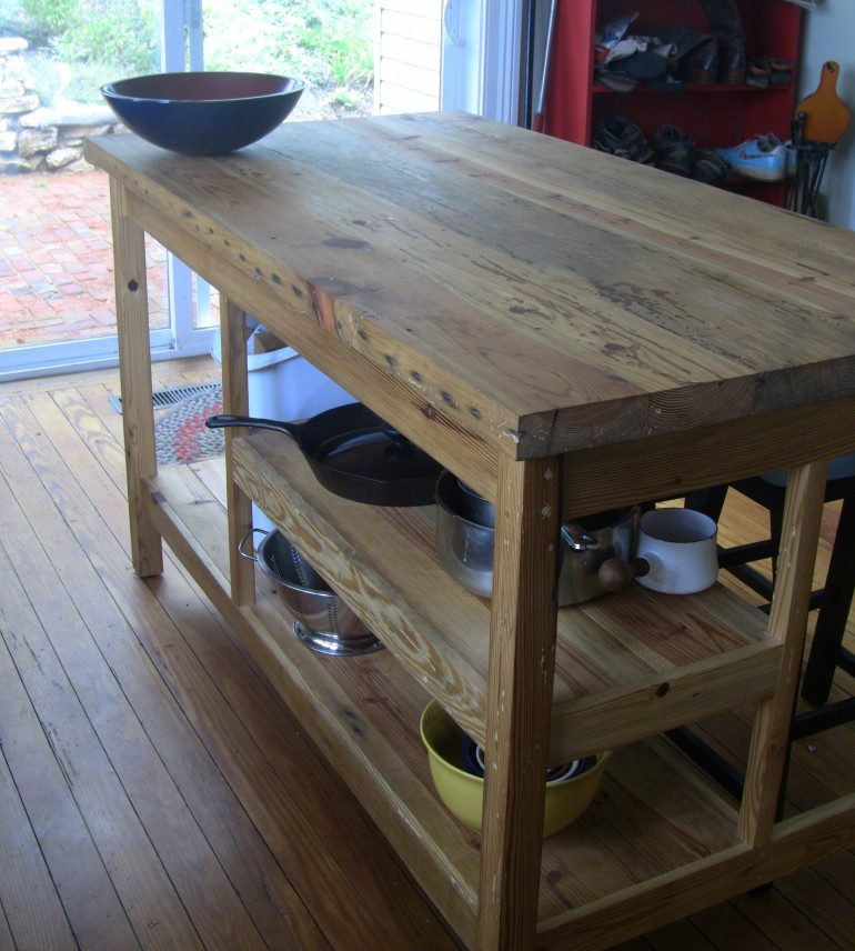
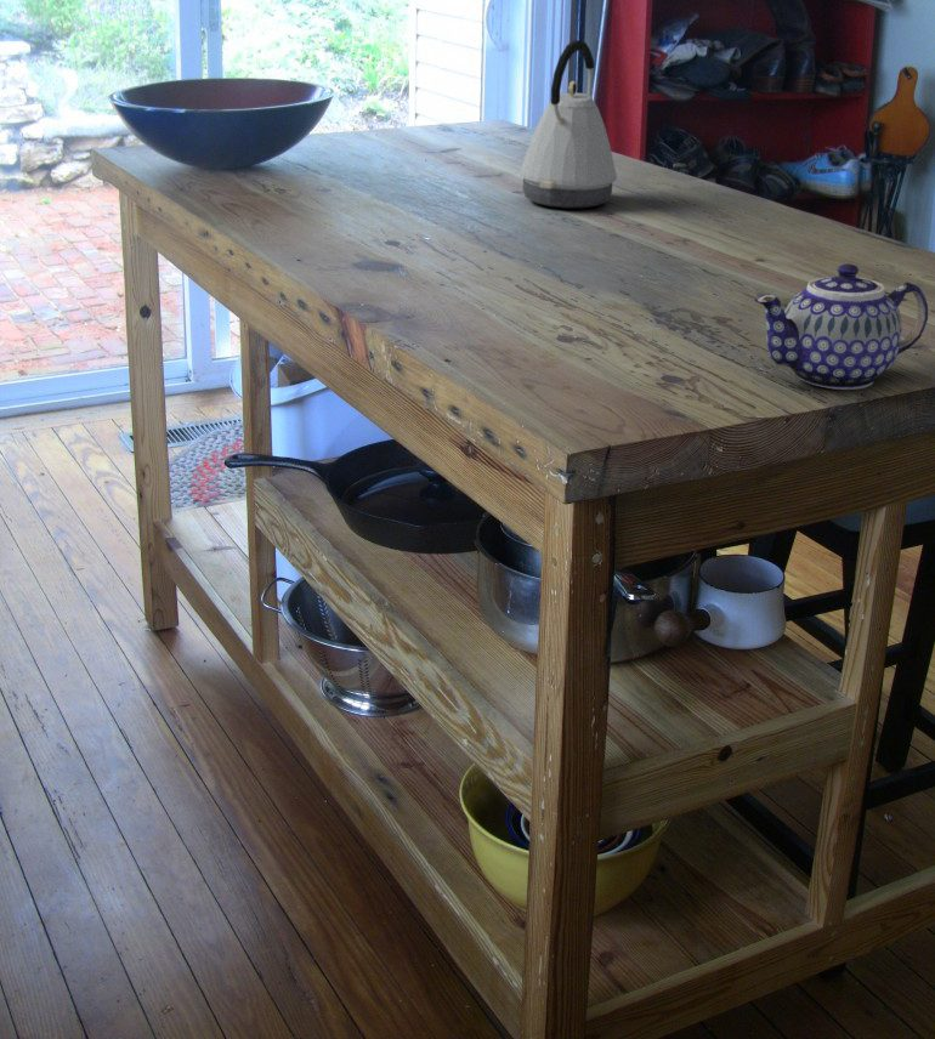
+ teapot [754,262,929,391]
+ kettle [518,39,618,209]
